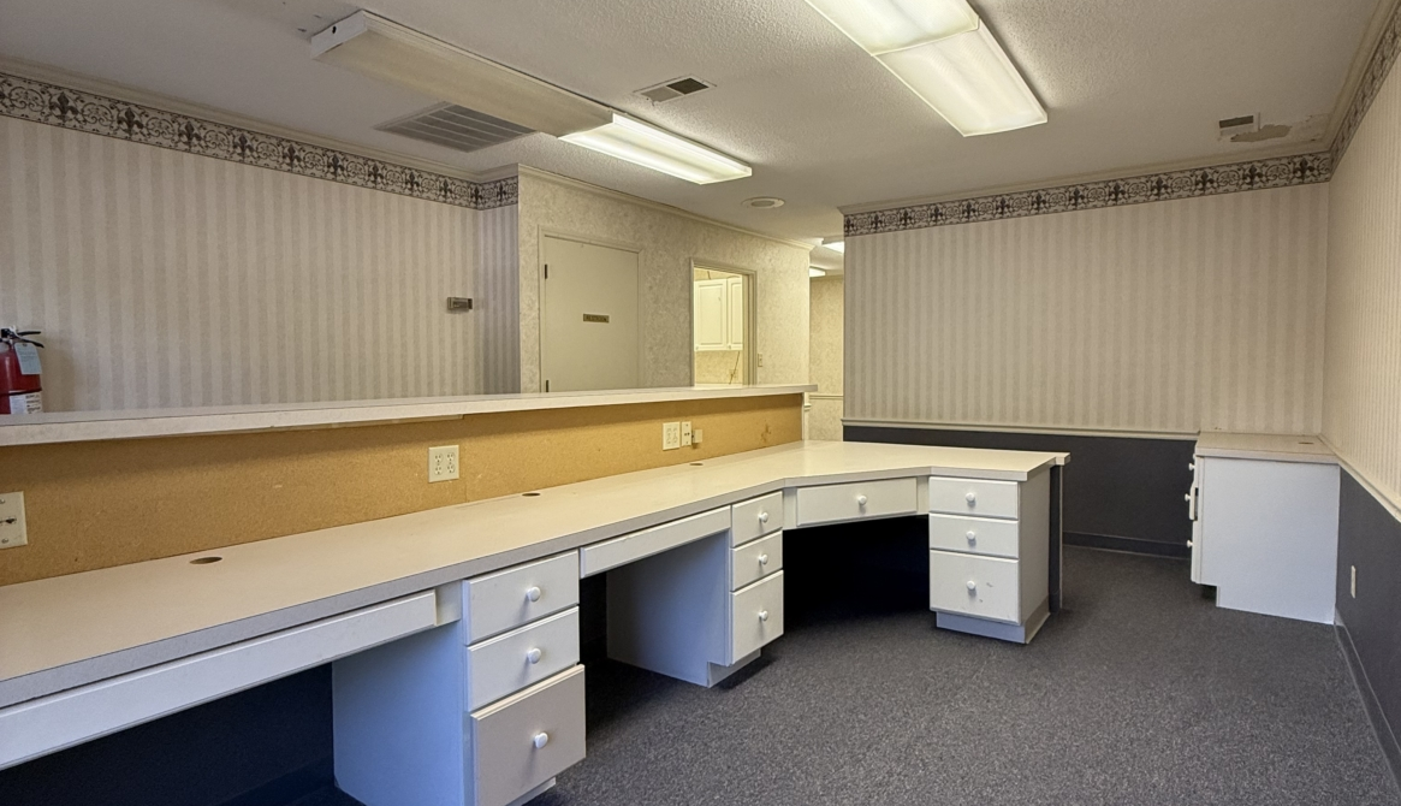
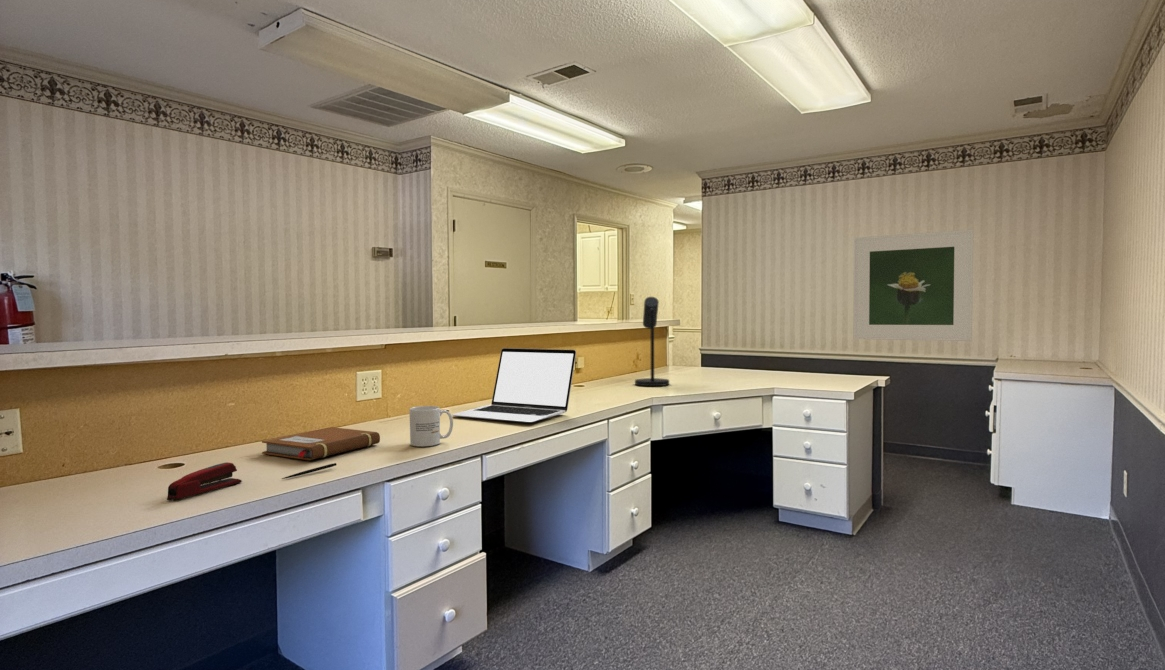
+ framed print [852,229,974,342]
+ mug [408,405,454,447]
+ desk lamp [634,296,670,387]
+ laptop [451,347,577,424]
+ pen [281,462,338,480]
+ notebook [261,426,381,461]
+ stapler [166,461,243,501]
